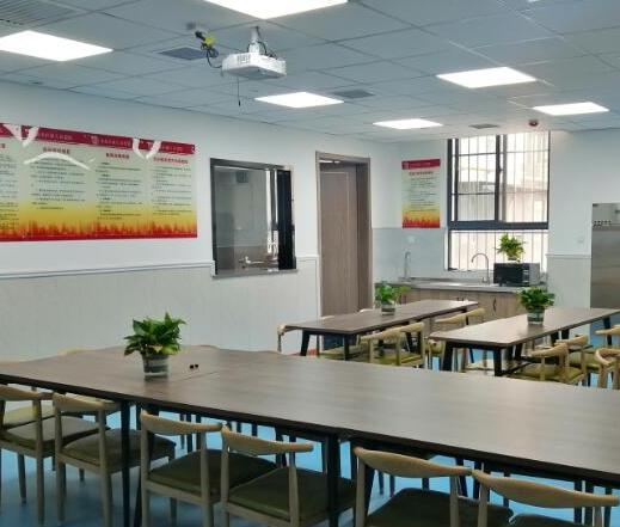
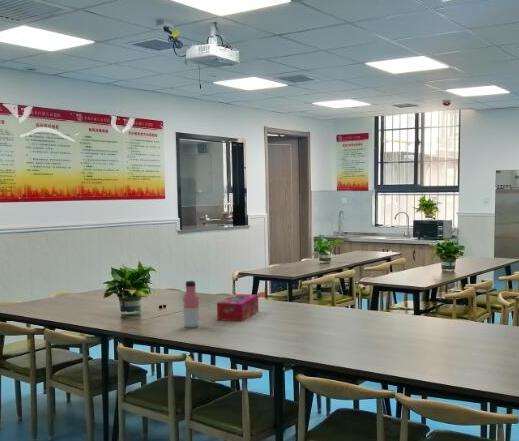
+ water bottle [182,280,200,329]
+ tissue box [216,293,259,322]
